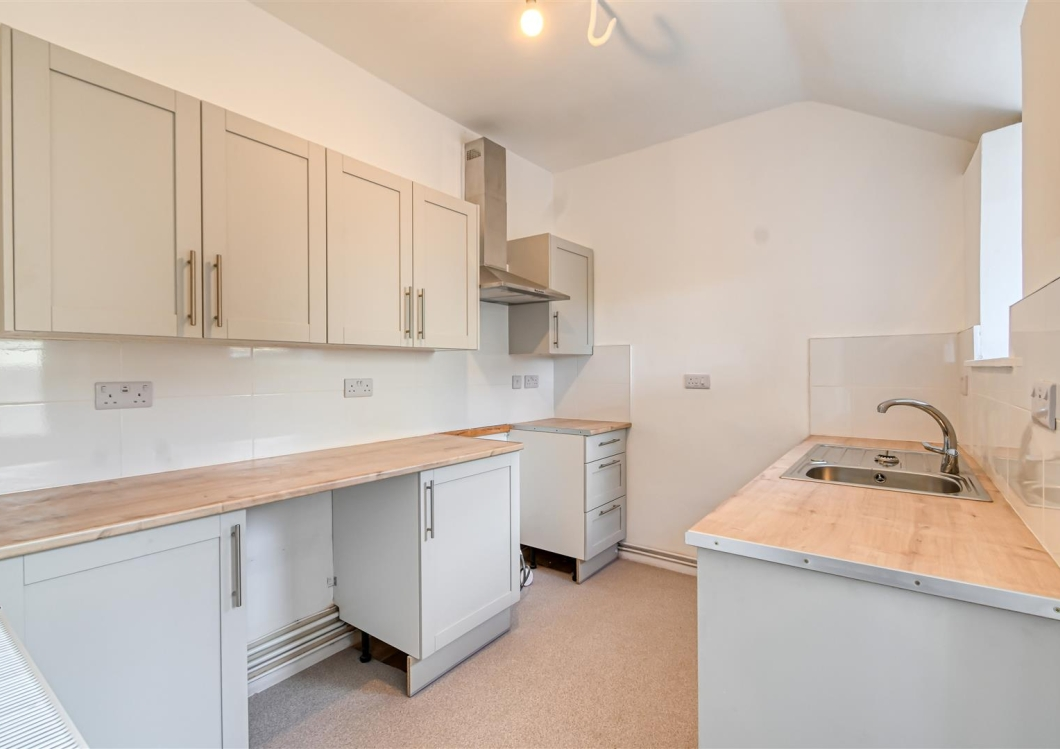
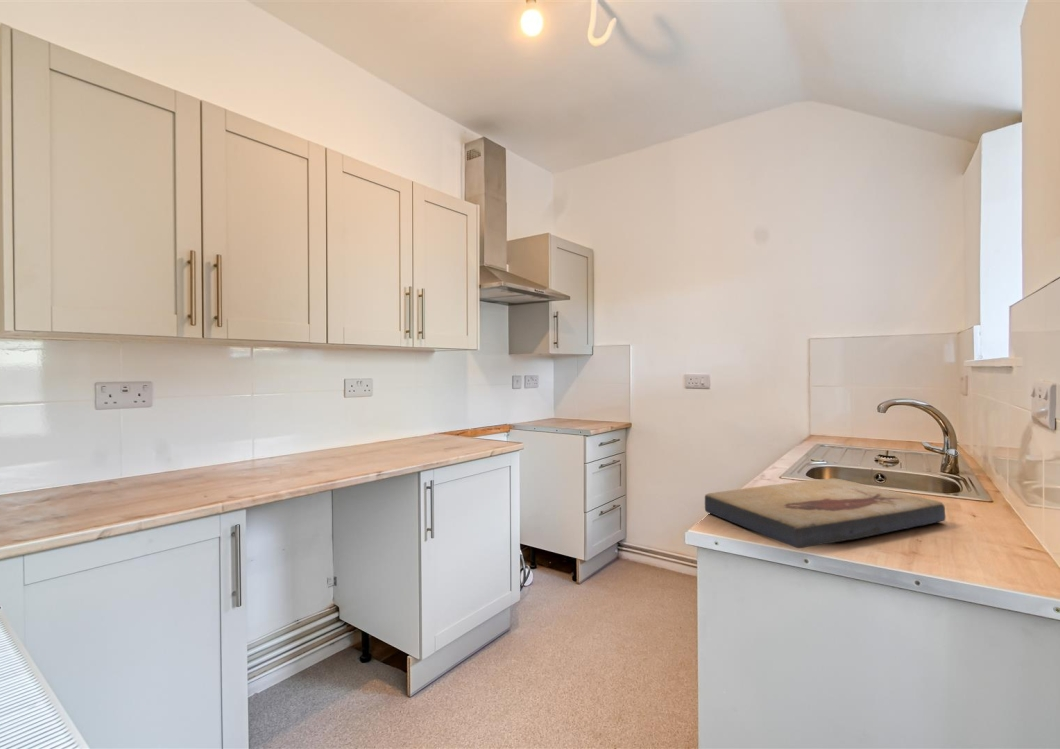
+ fish fossil [704,477,947,549]
